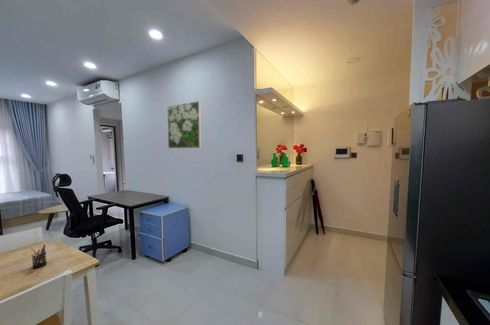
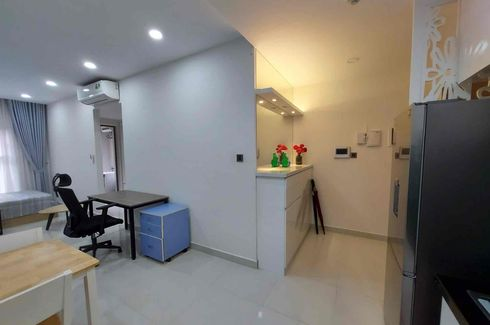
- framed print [166,100,202,149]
- pen holder [30,243,48,269]
